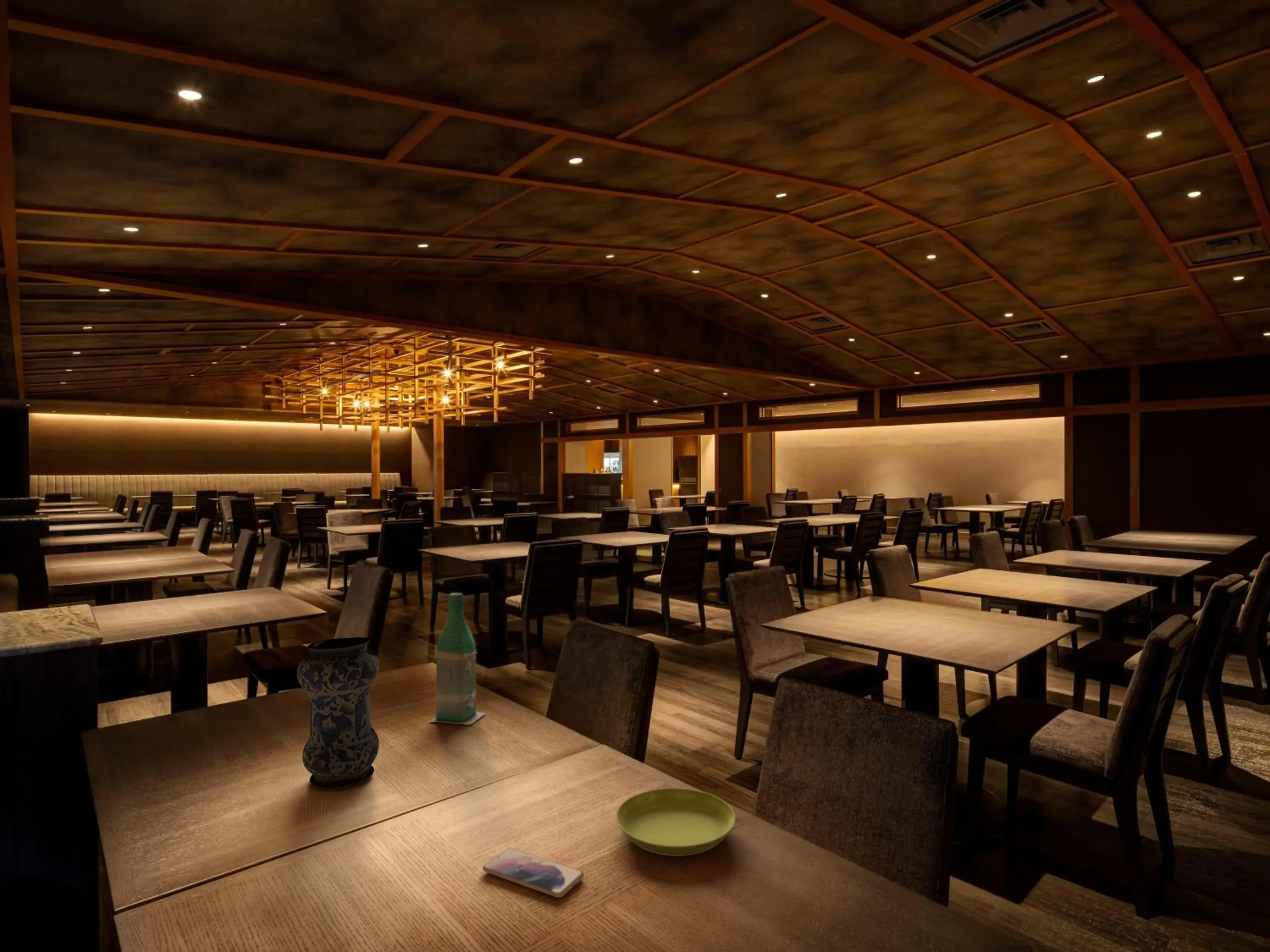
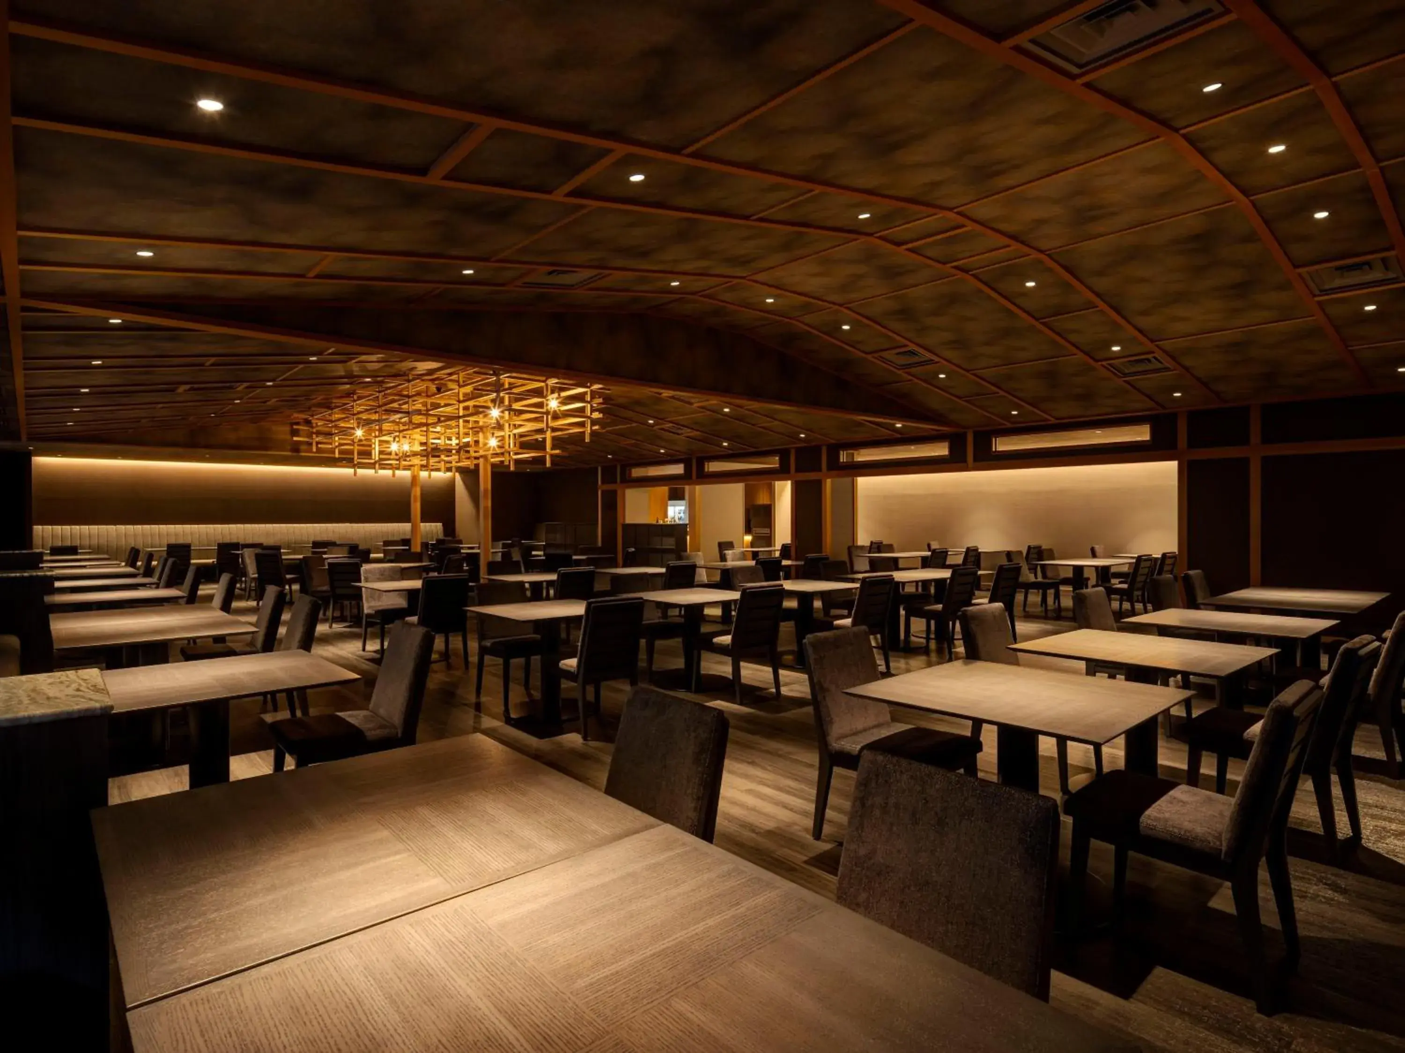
- smartphone [482,847,585,898]
- bottle [429,592,486,725]
- vase [297,637,380,790]
- saucer [616,787,736,856]
